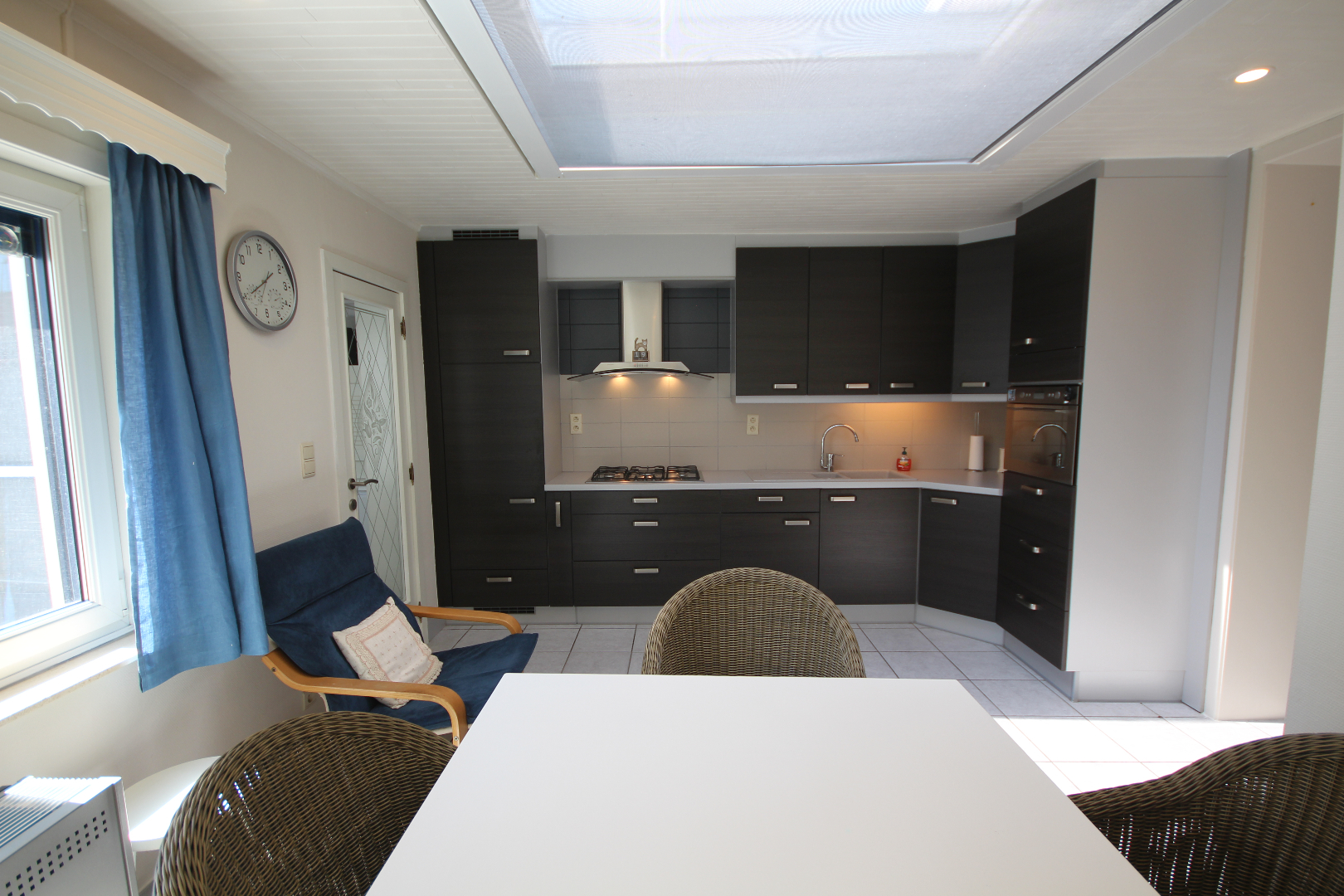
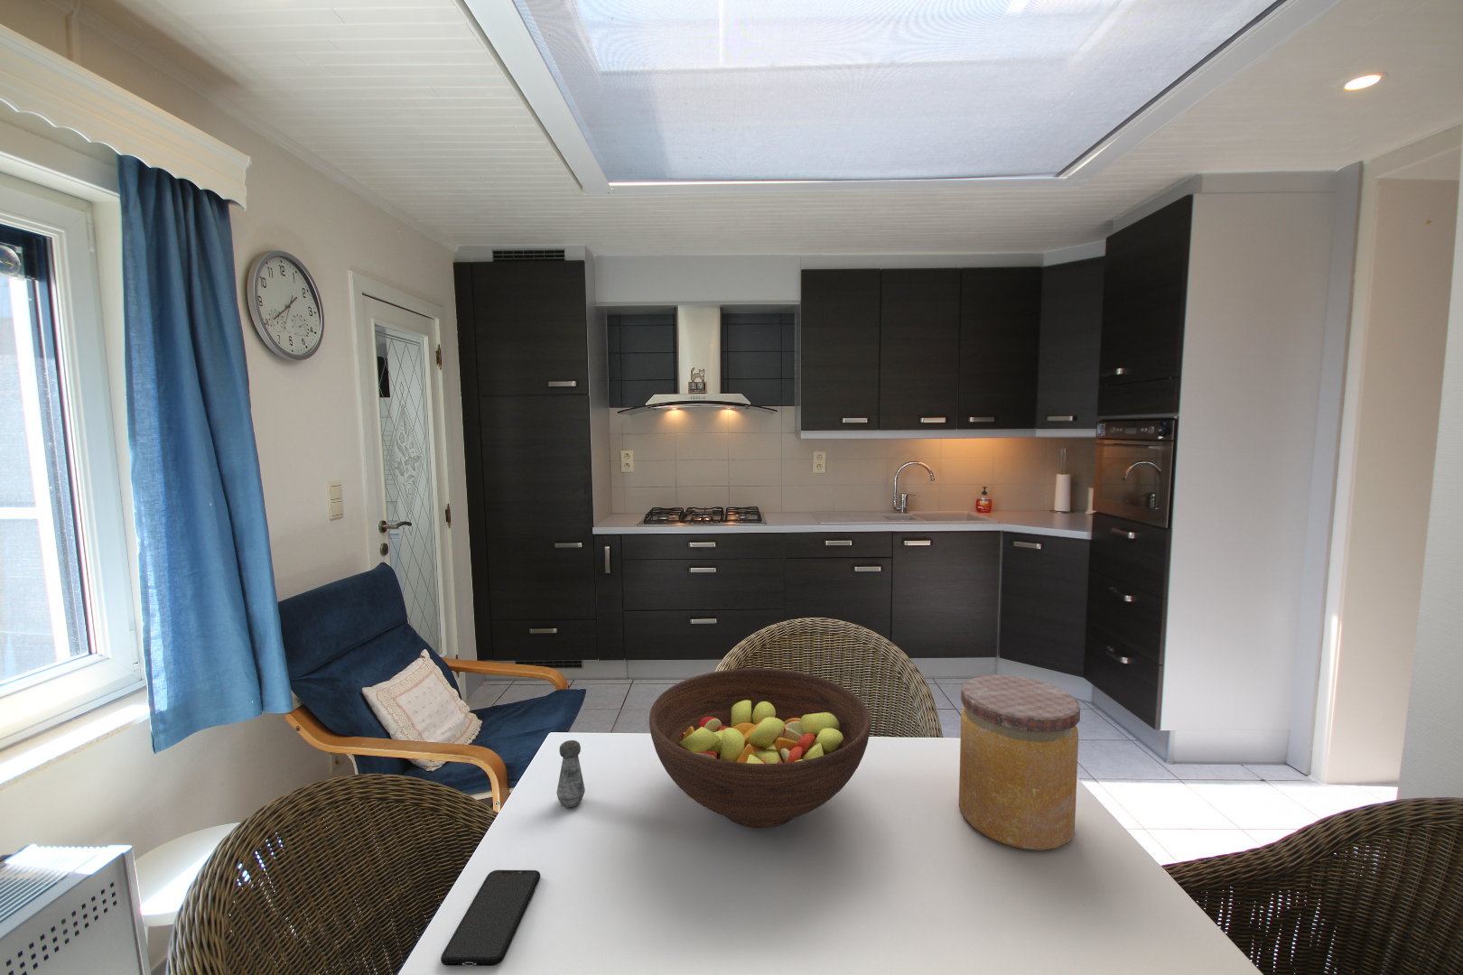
+ fruit bowl [649,667,872,829]
+ salt shaker [556,739,586,809]
+ jar [958,675,1081,851]
+ smartphone [440,869,541,967]
